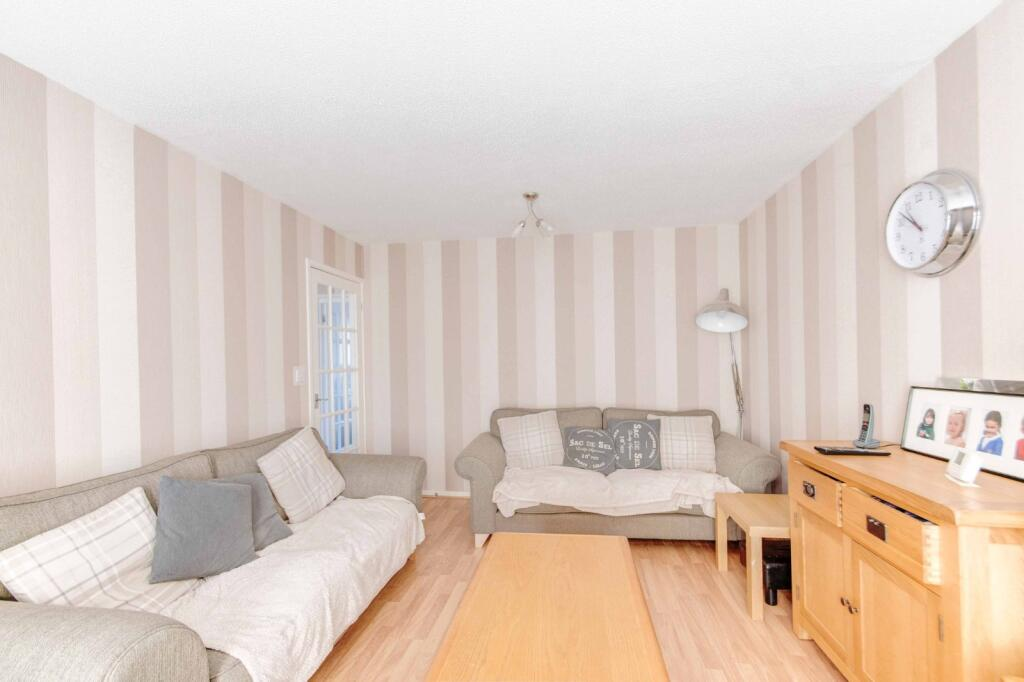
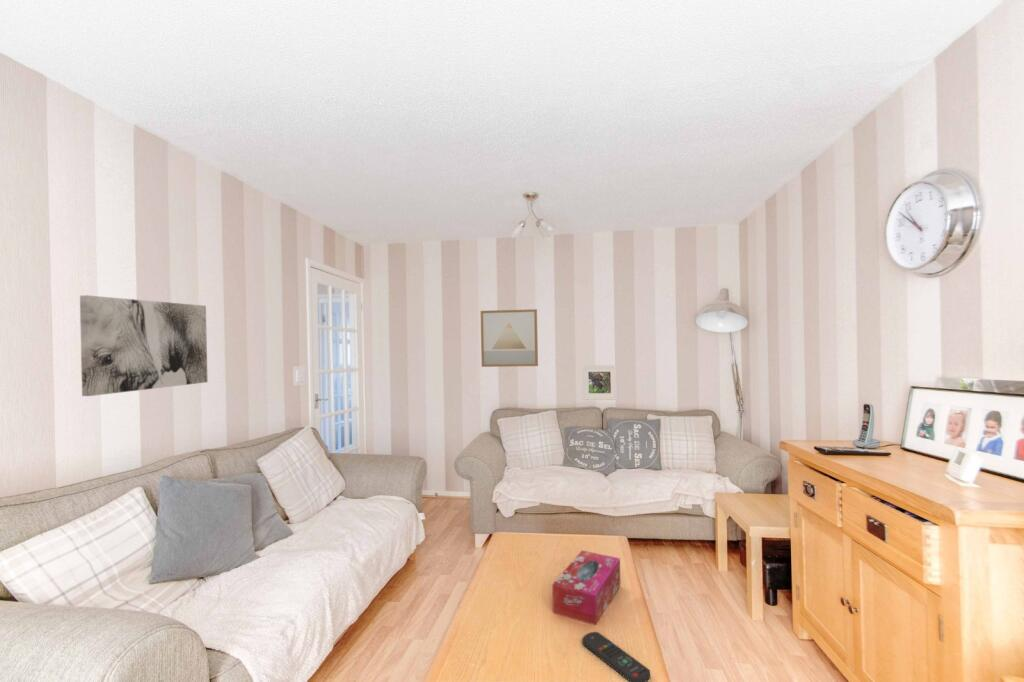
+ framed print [581,364,618,401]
+ remote control [581,631,651,682]
+ tissue box [551,549,621,626]
+ wall art [480,308,539,368]
+ wall art [79,294,209,397]
